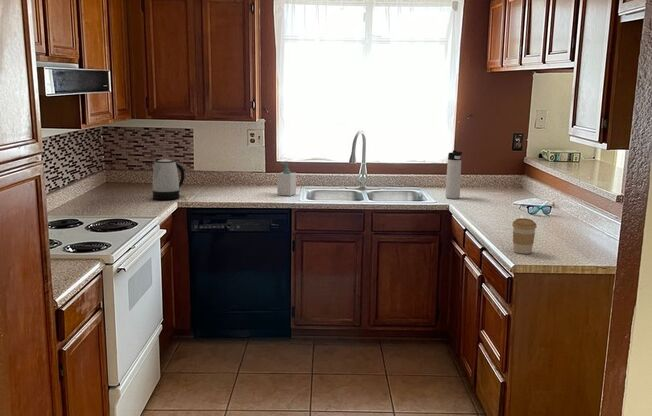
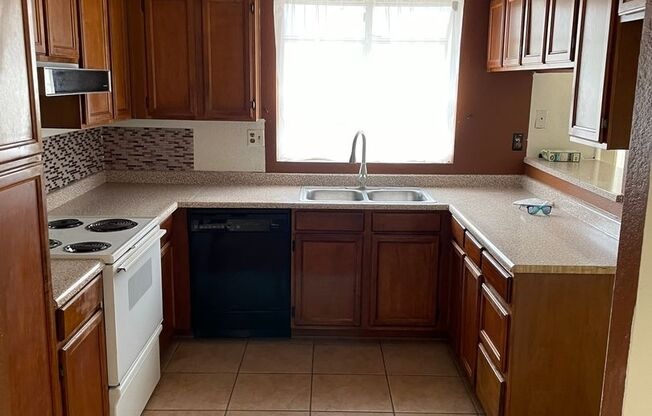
- coffee cup [511,217,538,255]
- kettle [151,158,186,200]
- thermos bottle [445,149,463,200]
- soap bottle [276,162,297,197]
